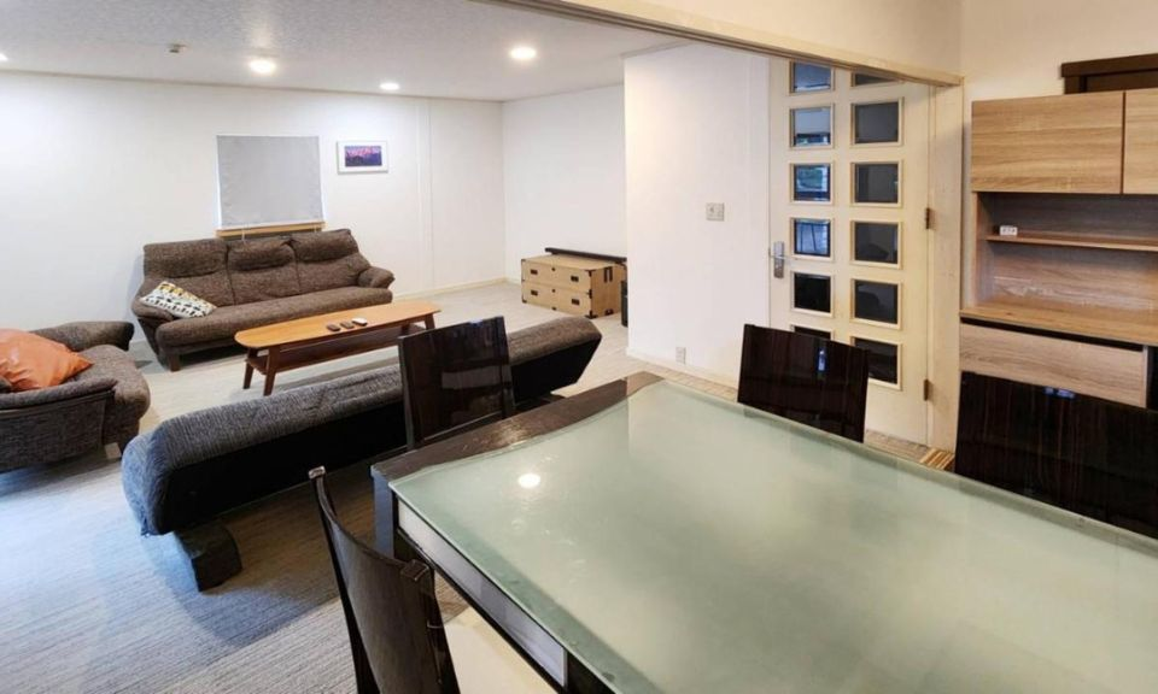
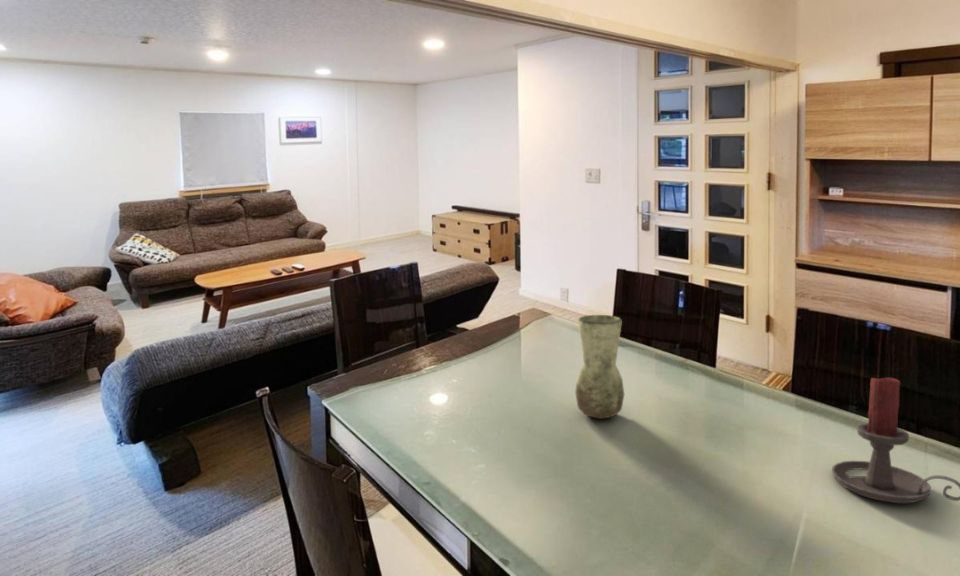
+ vase [574,314,625,420]
+ candle holder [831,376,960,504]
